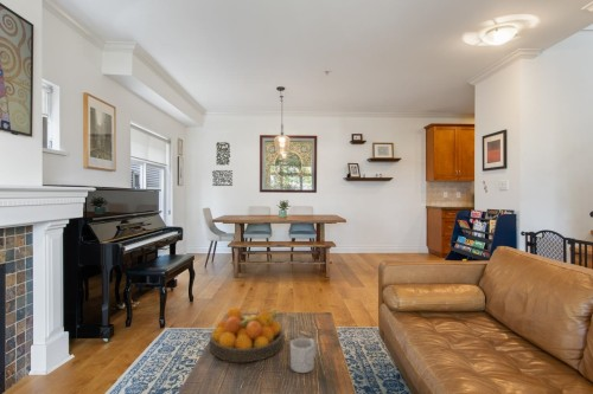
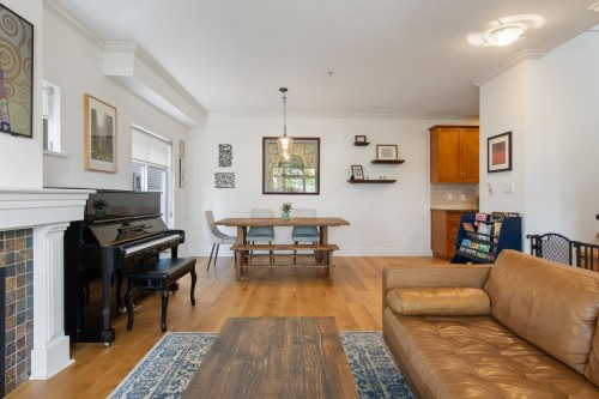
- mug [289,337,318,374]
- fruit bowl [209,306,285,363]
